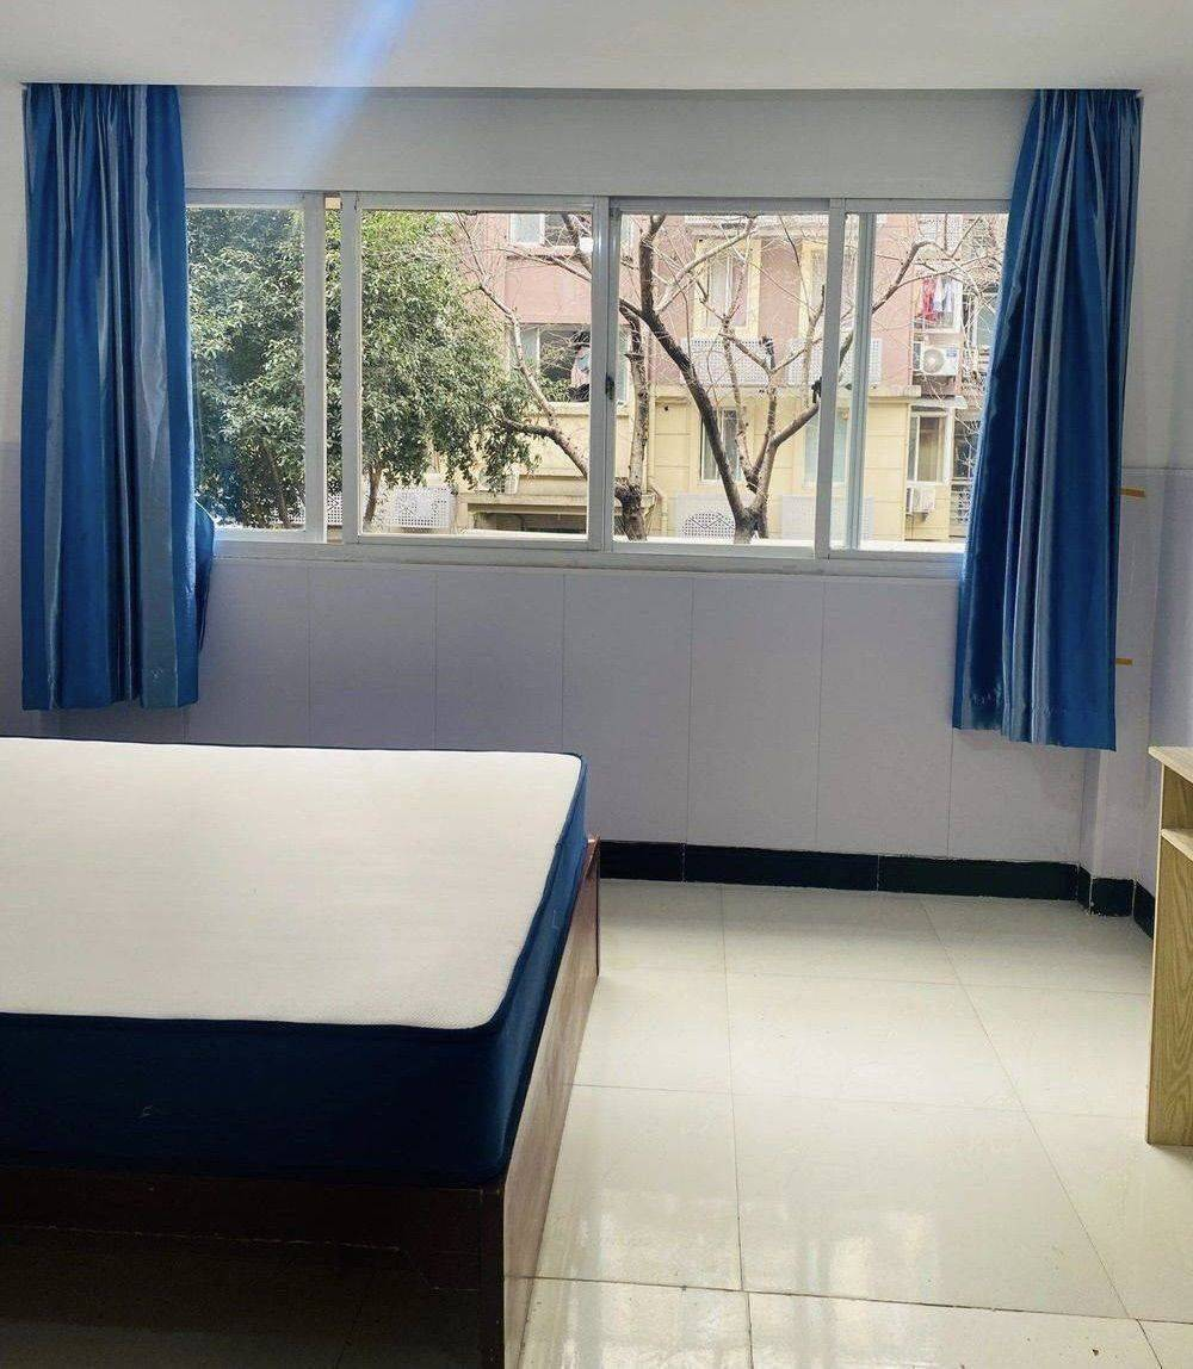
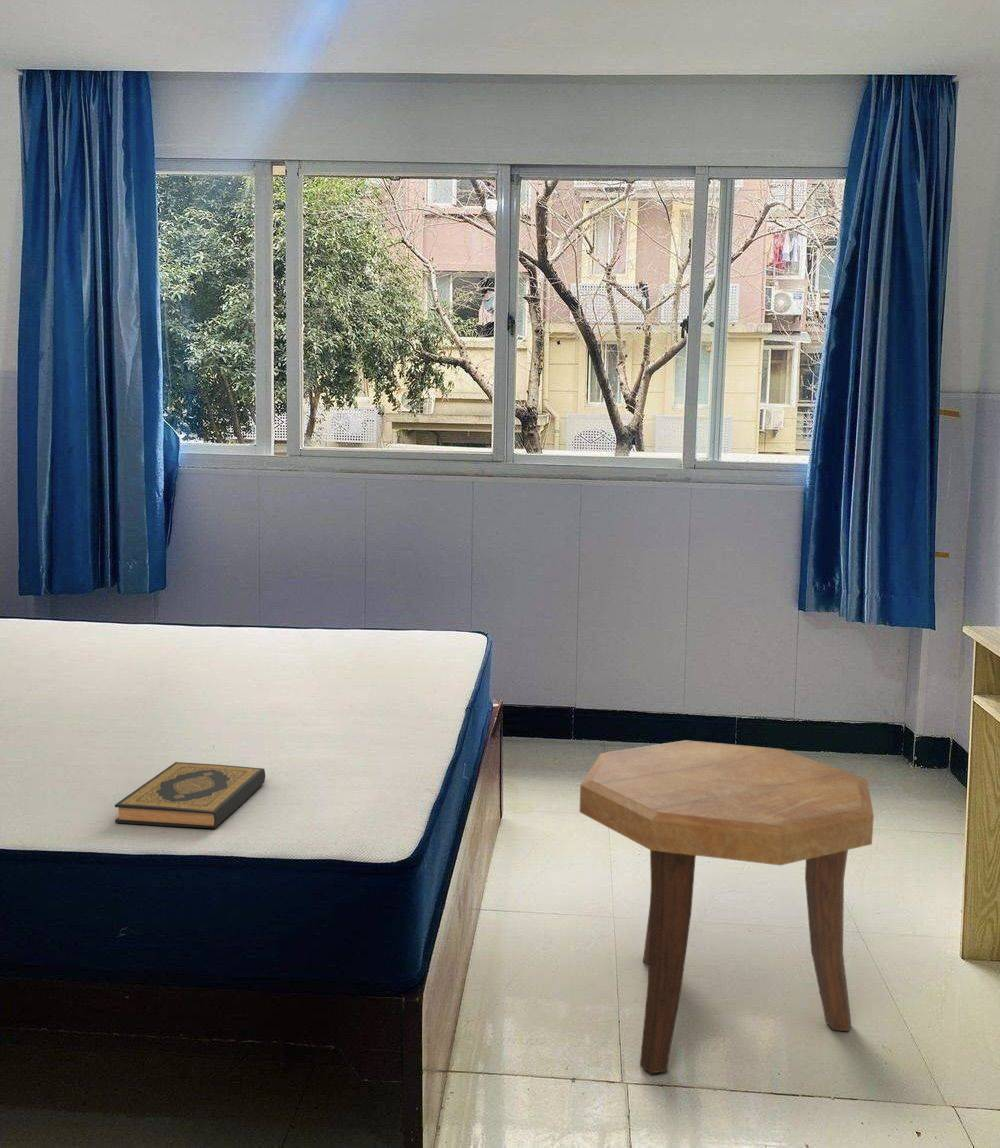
+ hardback book [114,761,266,829]
+ side table [578,739,875,1075]
